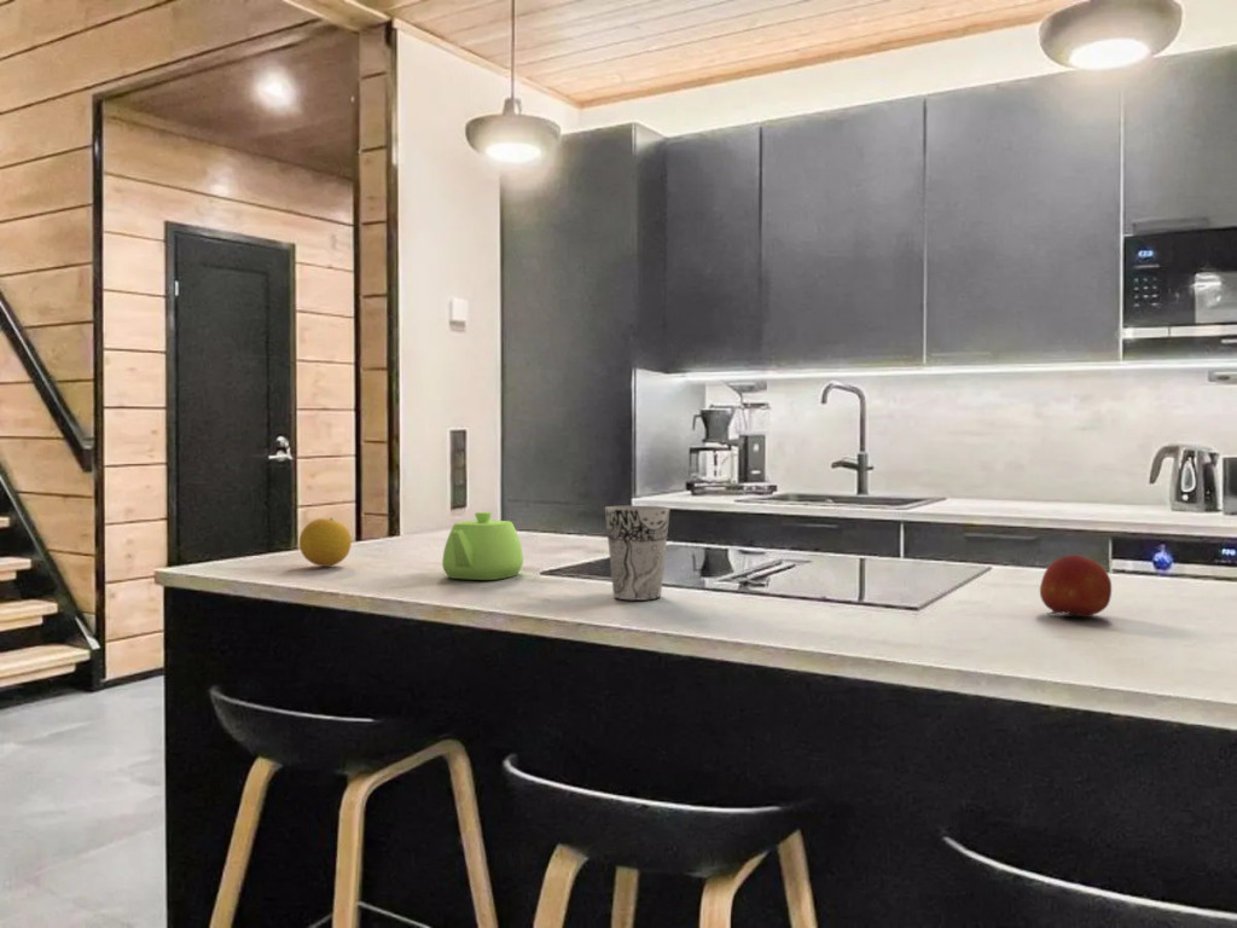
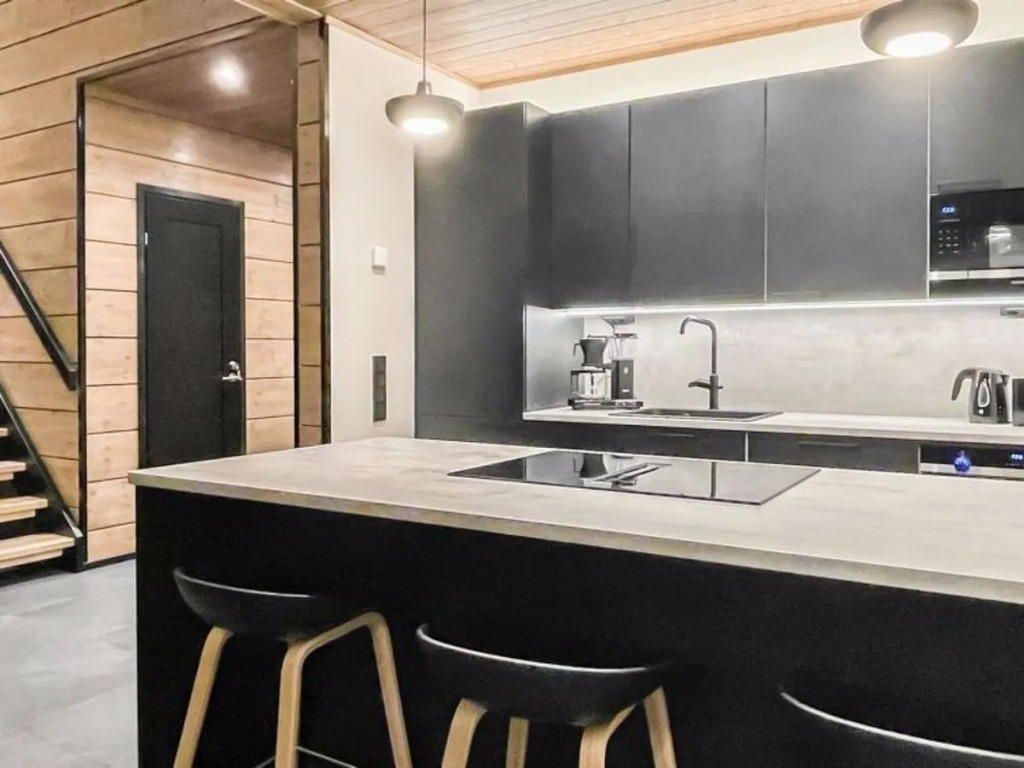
- fruit [298,517,353,568]
- cup [604,505,672,602]
- fruit [1039,553,1113,619]
- teapot [441,511,524,581]
